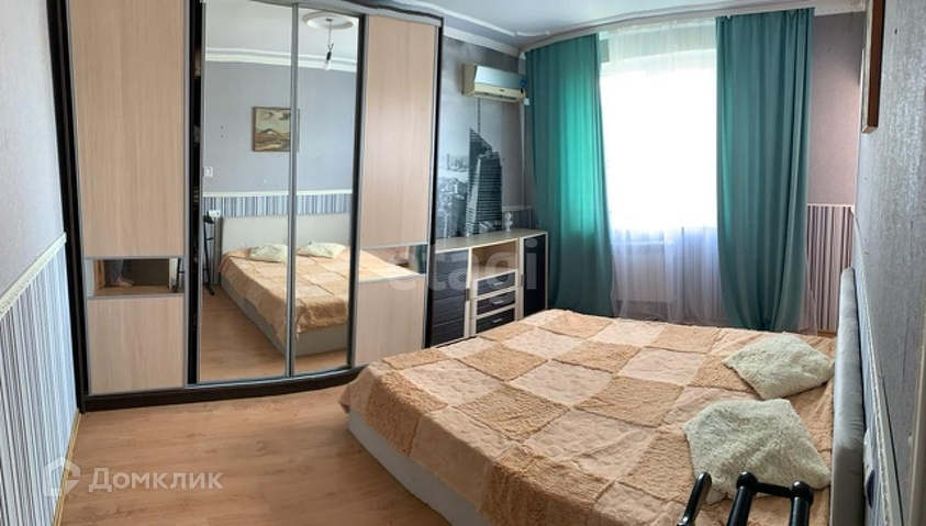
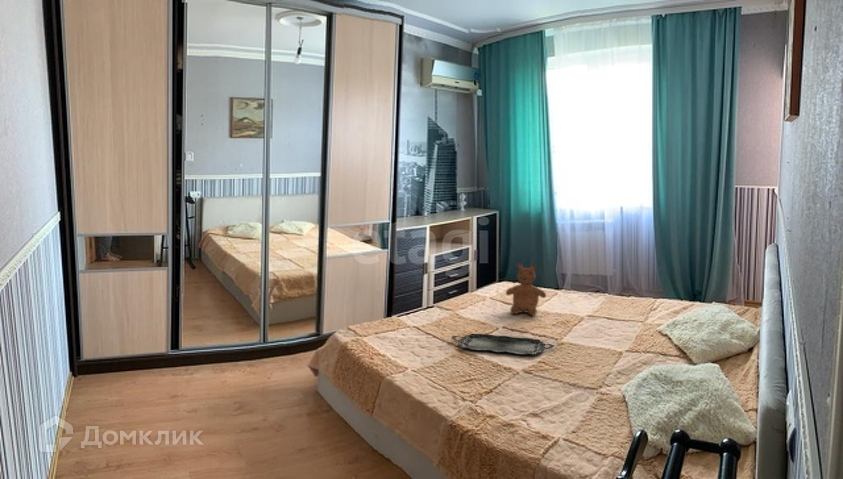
+ teddy bear [505,262,547,317]
+ serving tray [451,333,555,356]
